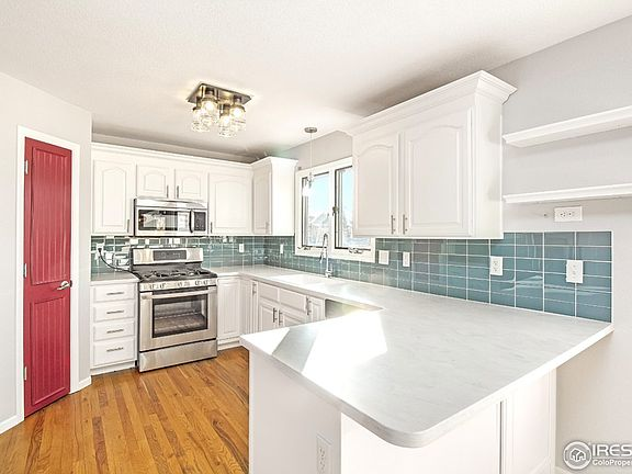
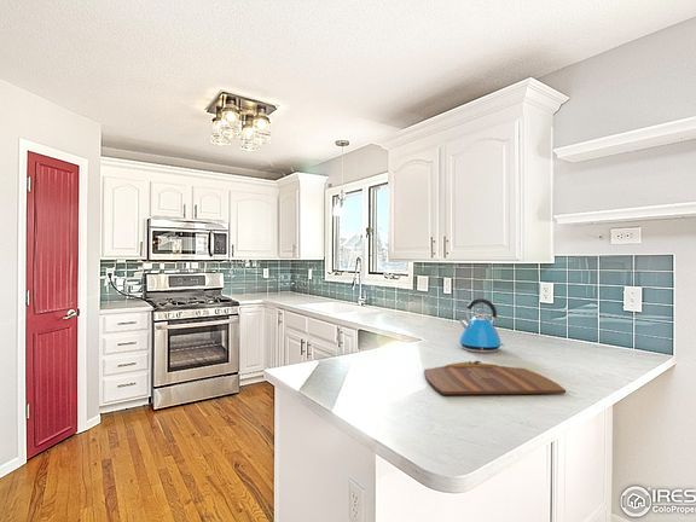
+ cutting board [423,360,567,395]
+ kettle [458,297,506,354]
